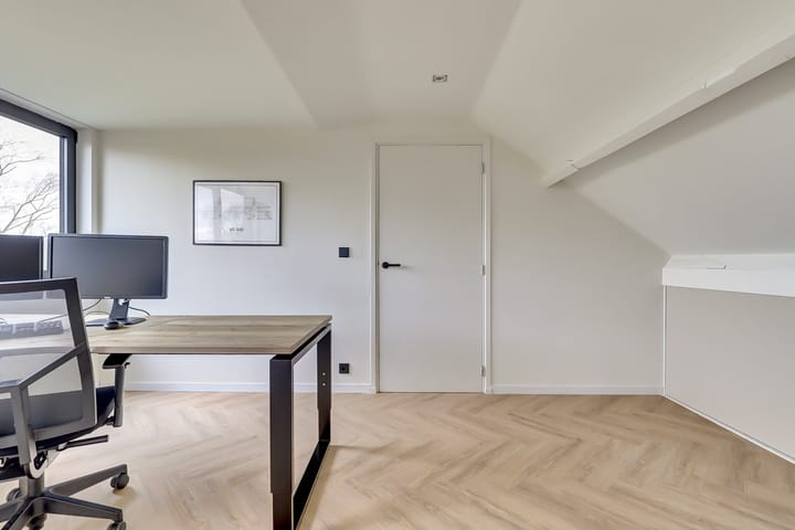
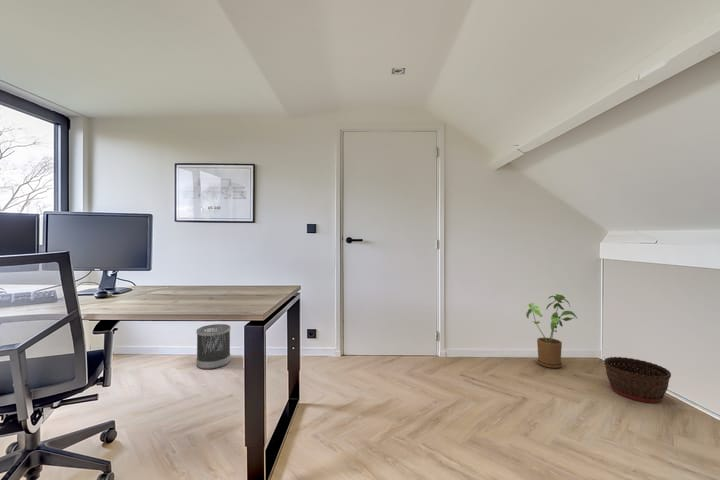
+ basket [603,356,672,404]
+ wastebasket [196,323,231,370]
+ house plant [525,293,579,369]
